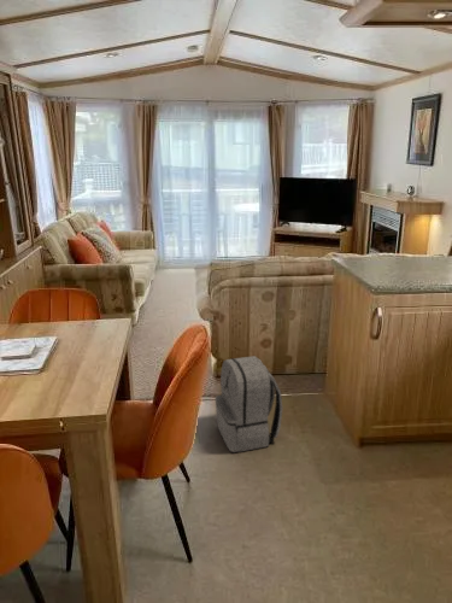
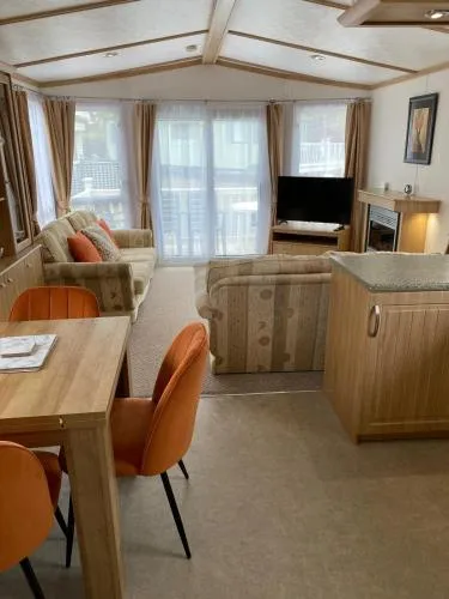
- backpack [215,355,283,453]
